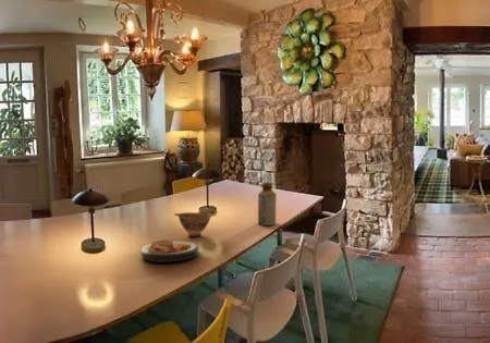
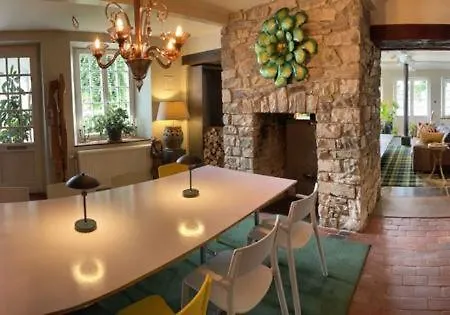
- bowl [173,211,218,237]
- bottle [257,182,278,226]
- plate [139,238,200,264]
